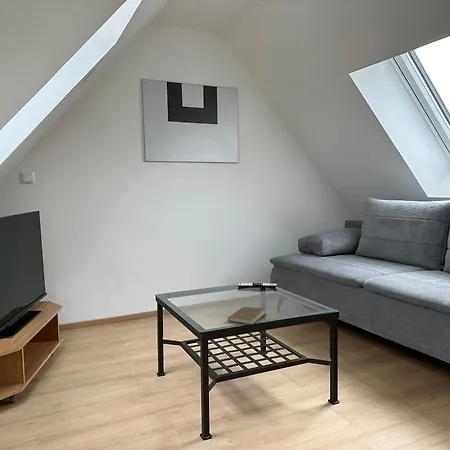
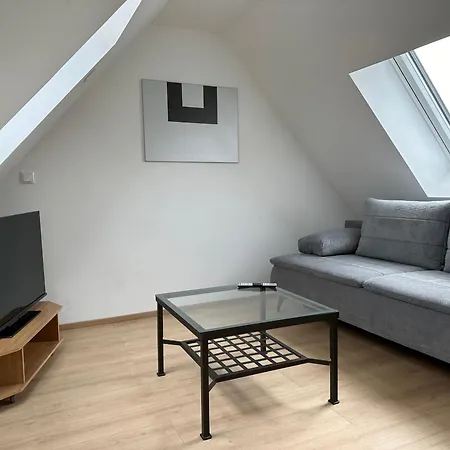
- book [225,306,267,325]
